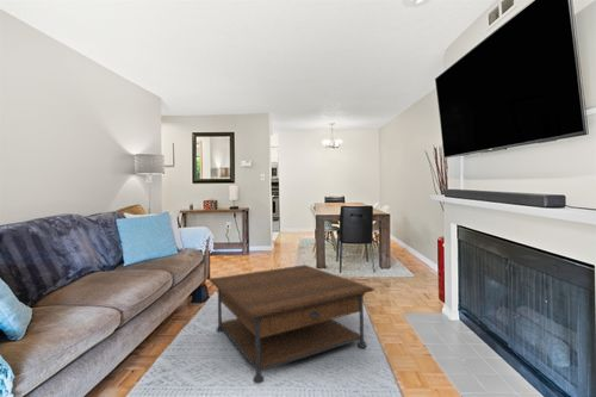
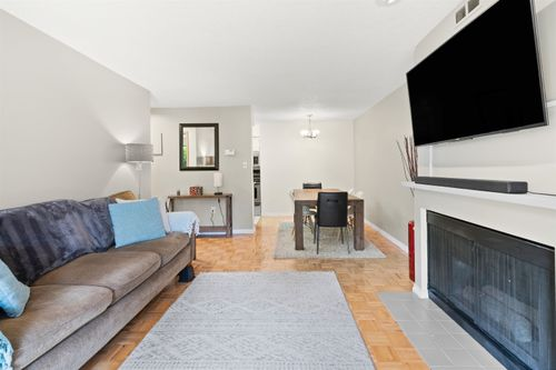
- coffee table [207,263,375,385]
